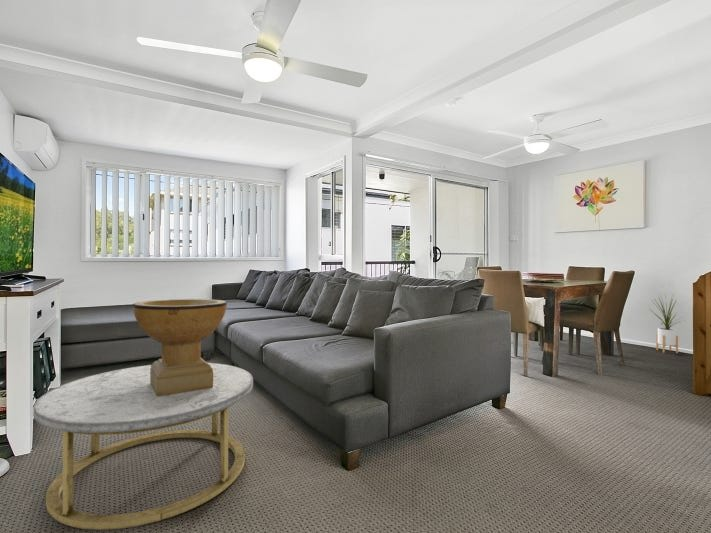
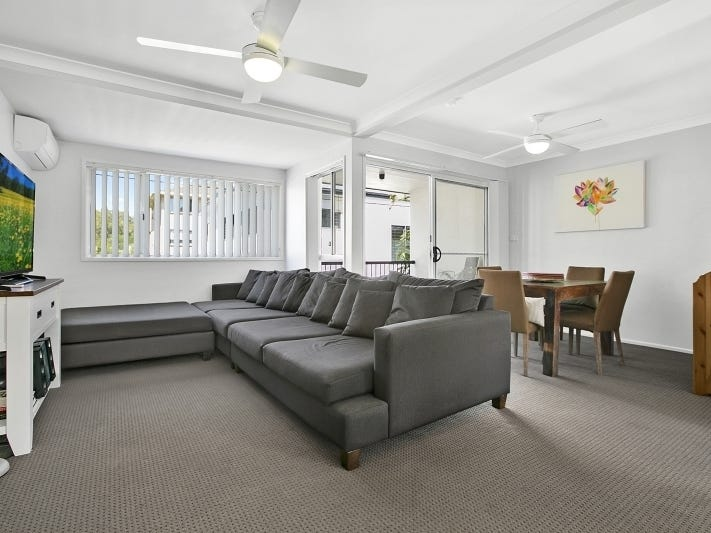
- house plant [650,291,686,354]
- decorative bowl [132,298,228,397]
- coffee table [32,362,254,531]
